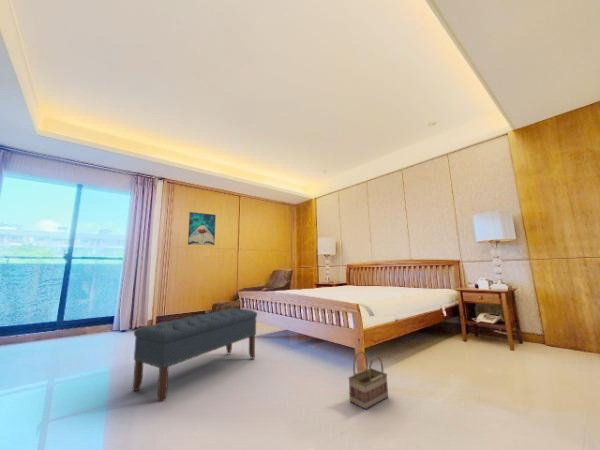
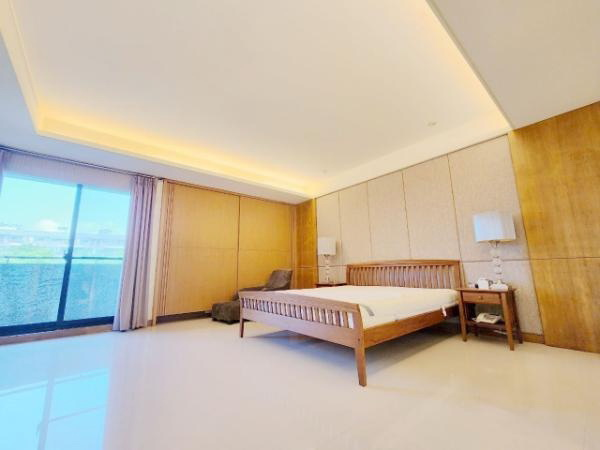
- bench [132,307,258,403]
- wall art [187,211,217,246]
- basket [347,350,389,410]
